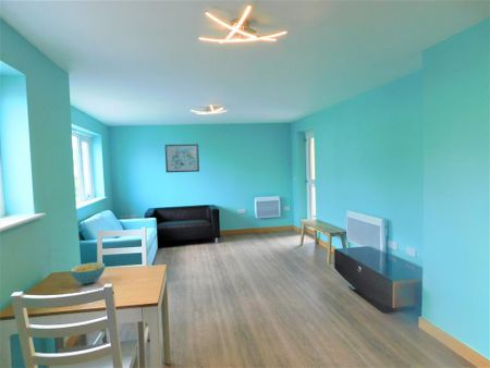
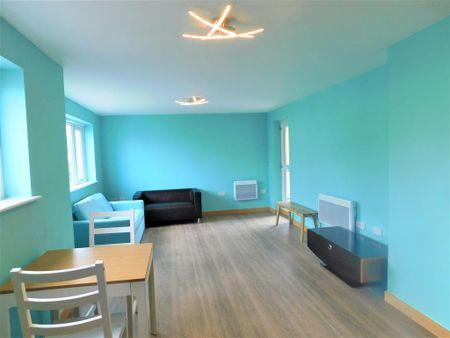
- wall art [164,143,200,173]
- cereal bowl [69,261,107,285]
